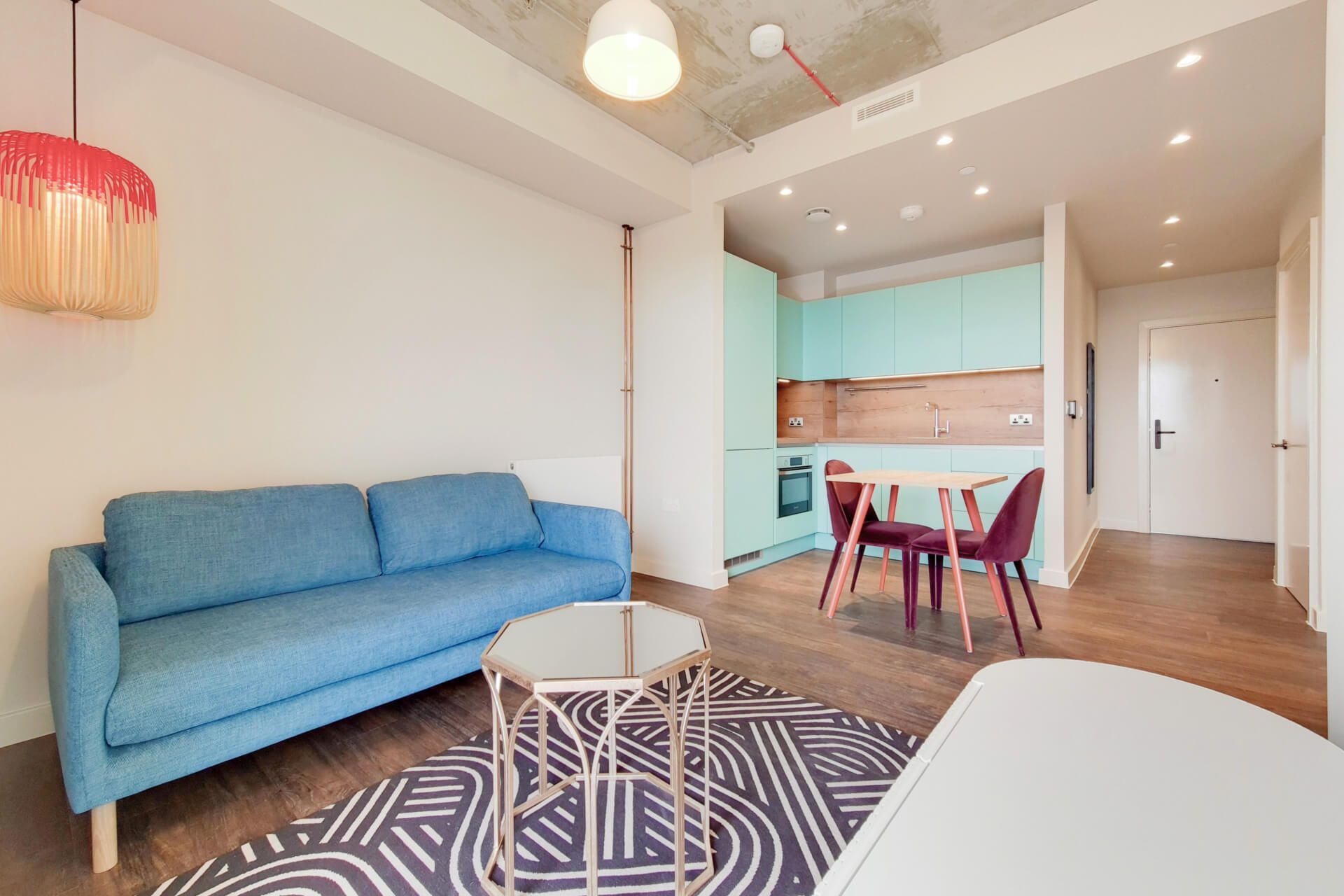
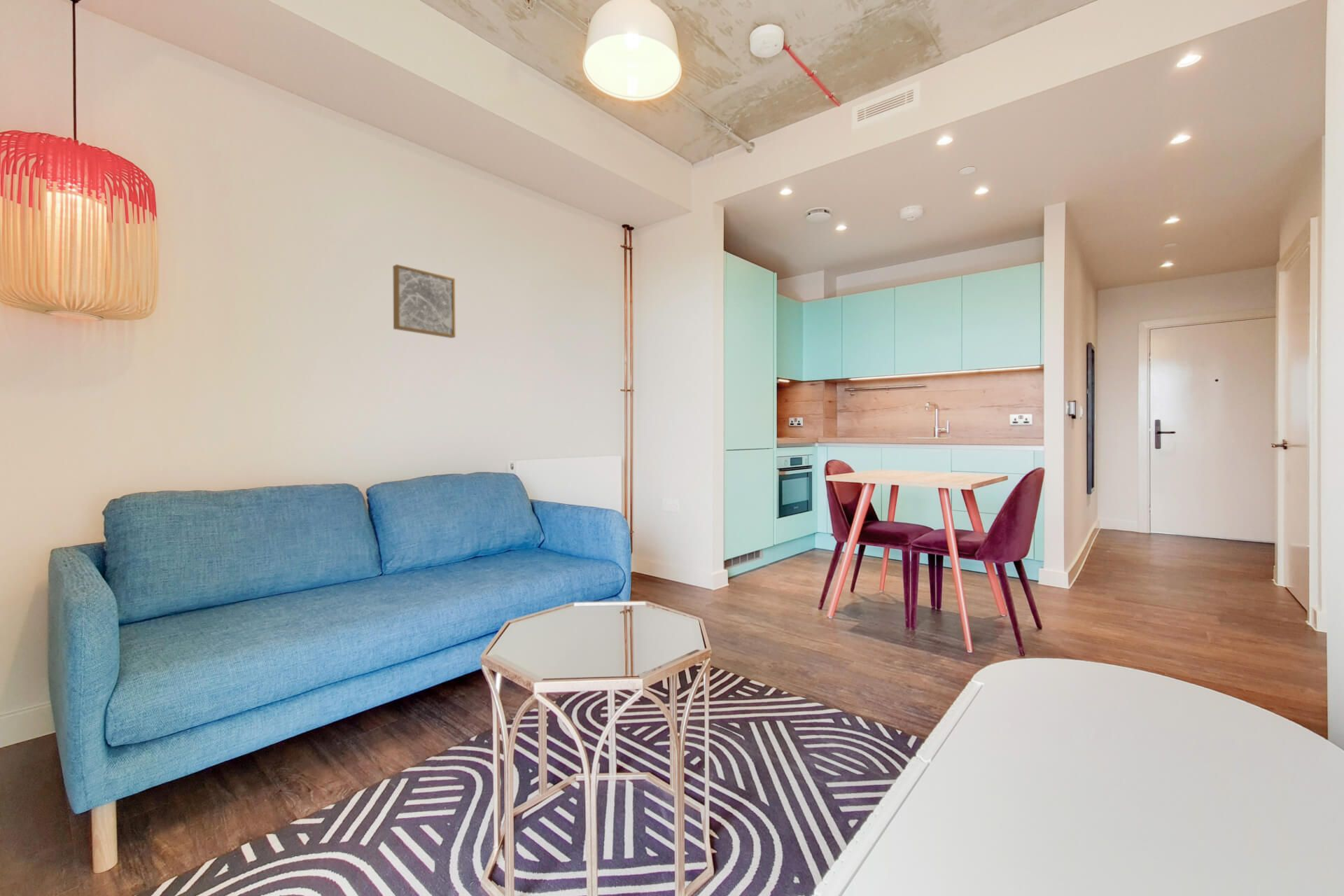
+ wall art [392,264,456,339]
